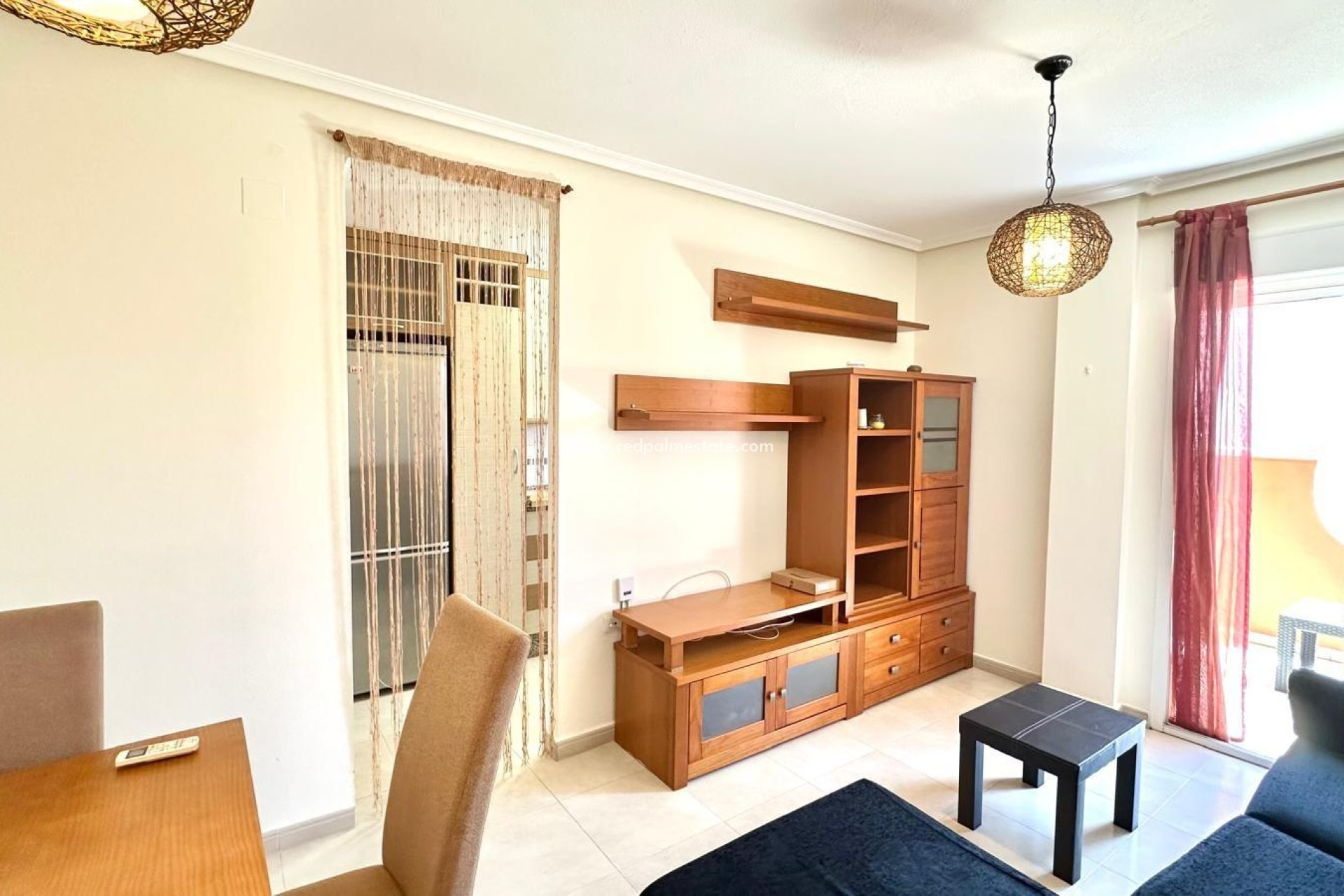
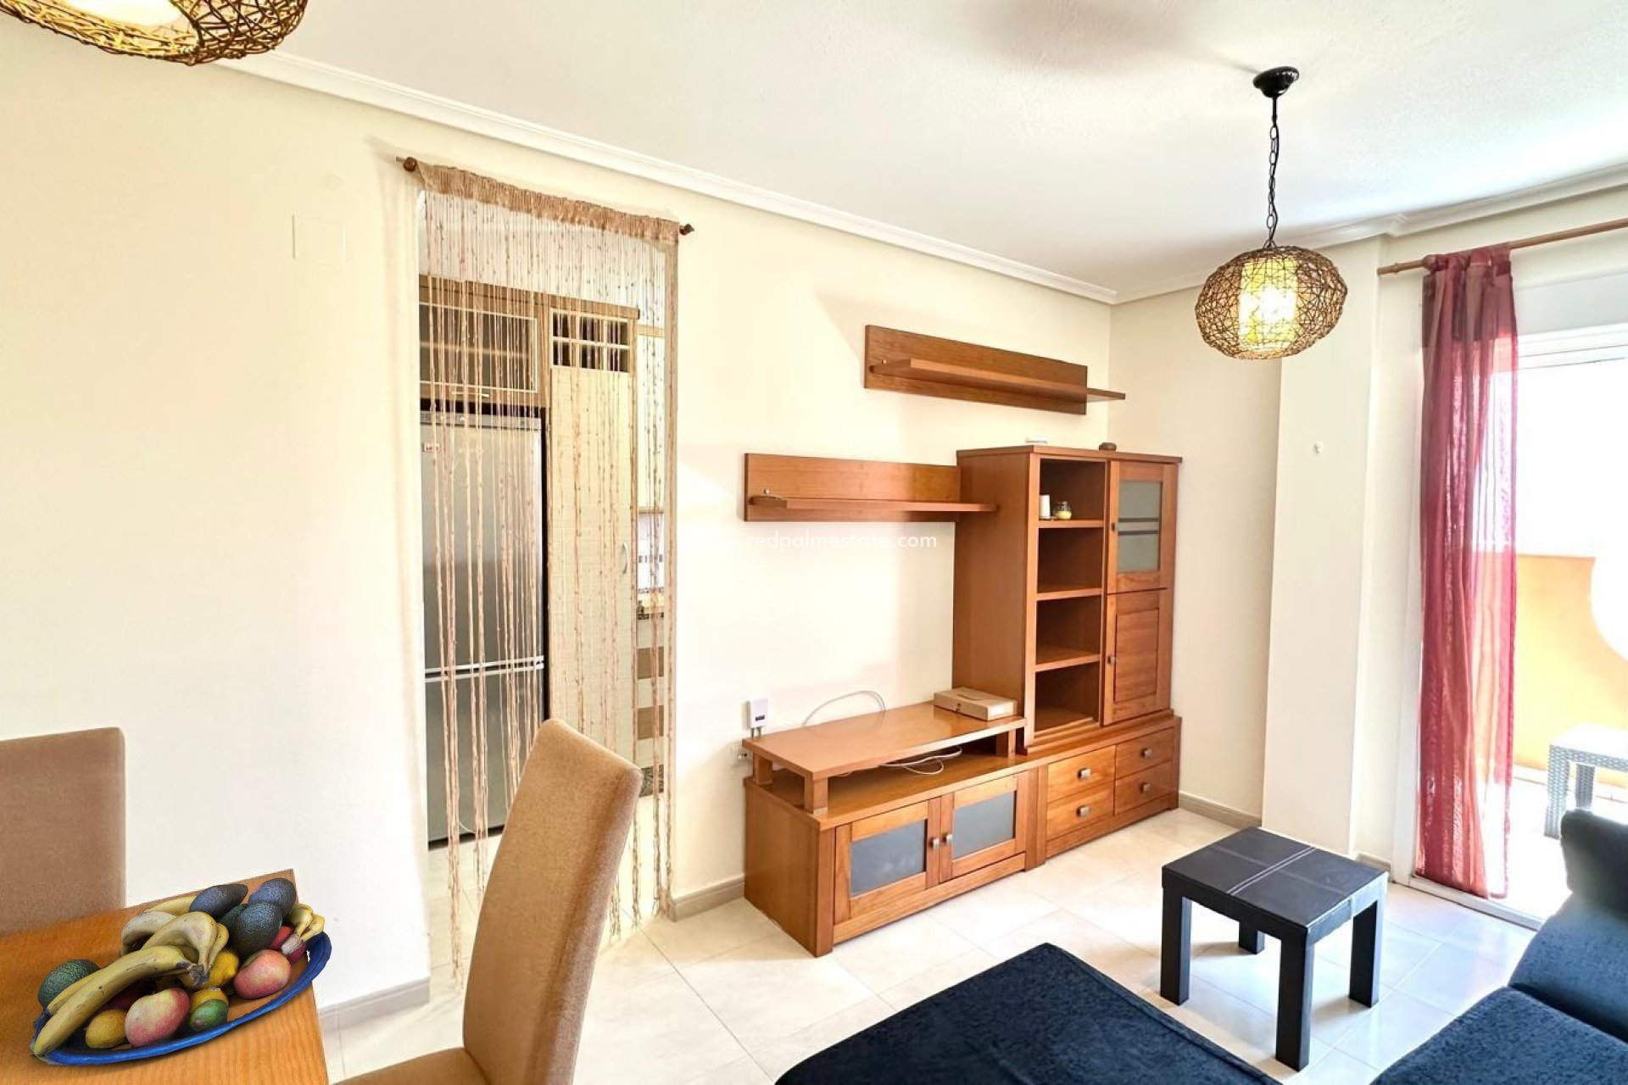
+ fruit bowl [28,877,332,1067]
